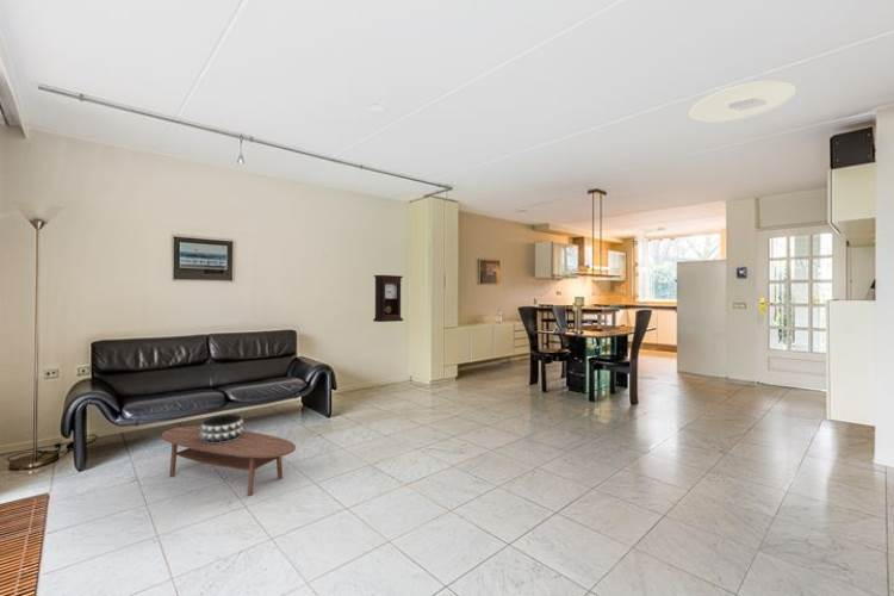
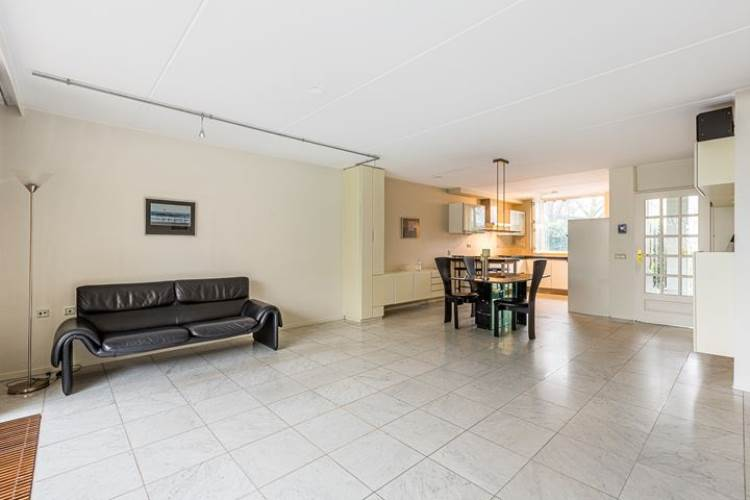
- pendulum clock [372,274,404,323]
- ceiling light [689,80,797,124]
- coffee table [161,426,297,496]
- decorative bowl [199,414,244,443]
